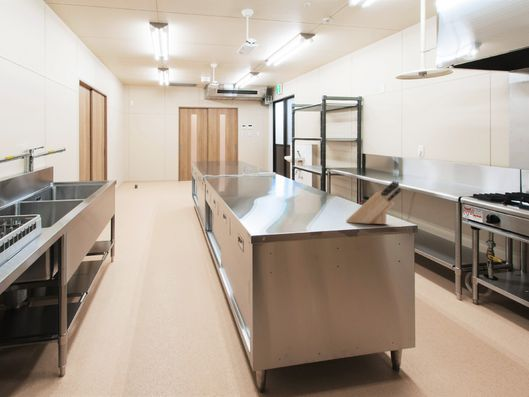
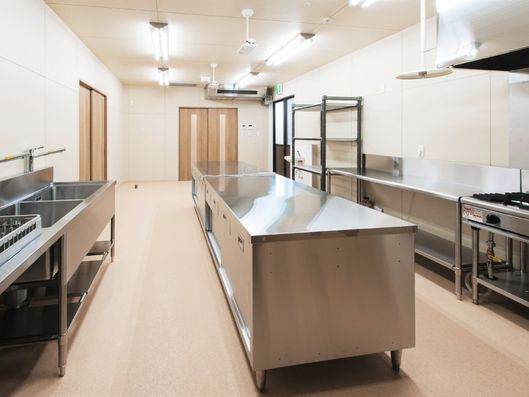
- knife block [345,180,402,225]
